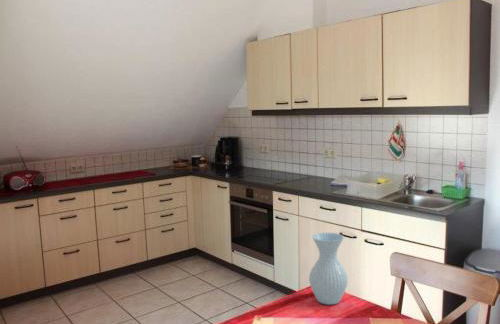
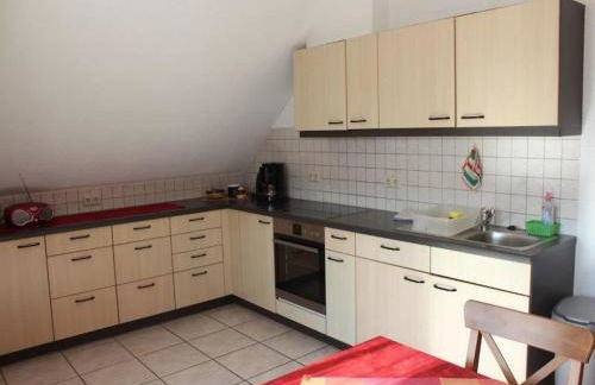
- vase [308,232,349,306]
